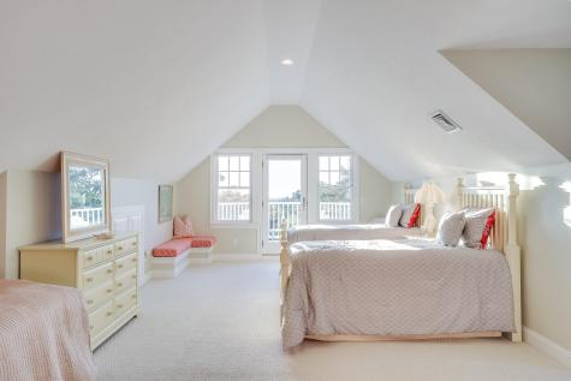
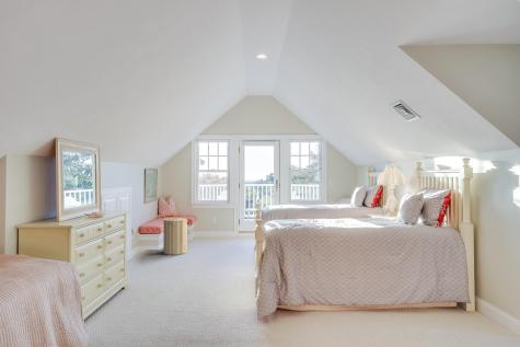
+ laundry hamper [163,212,188,256]
